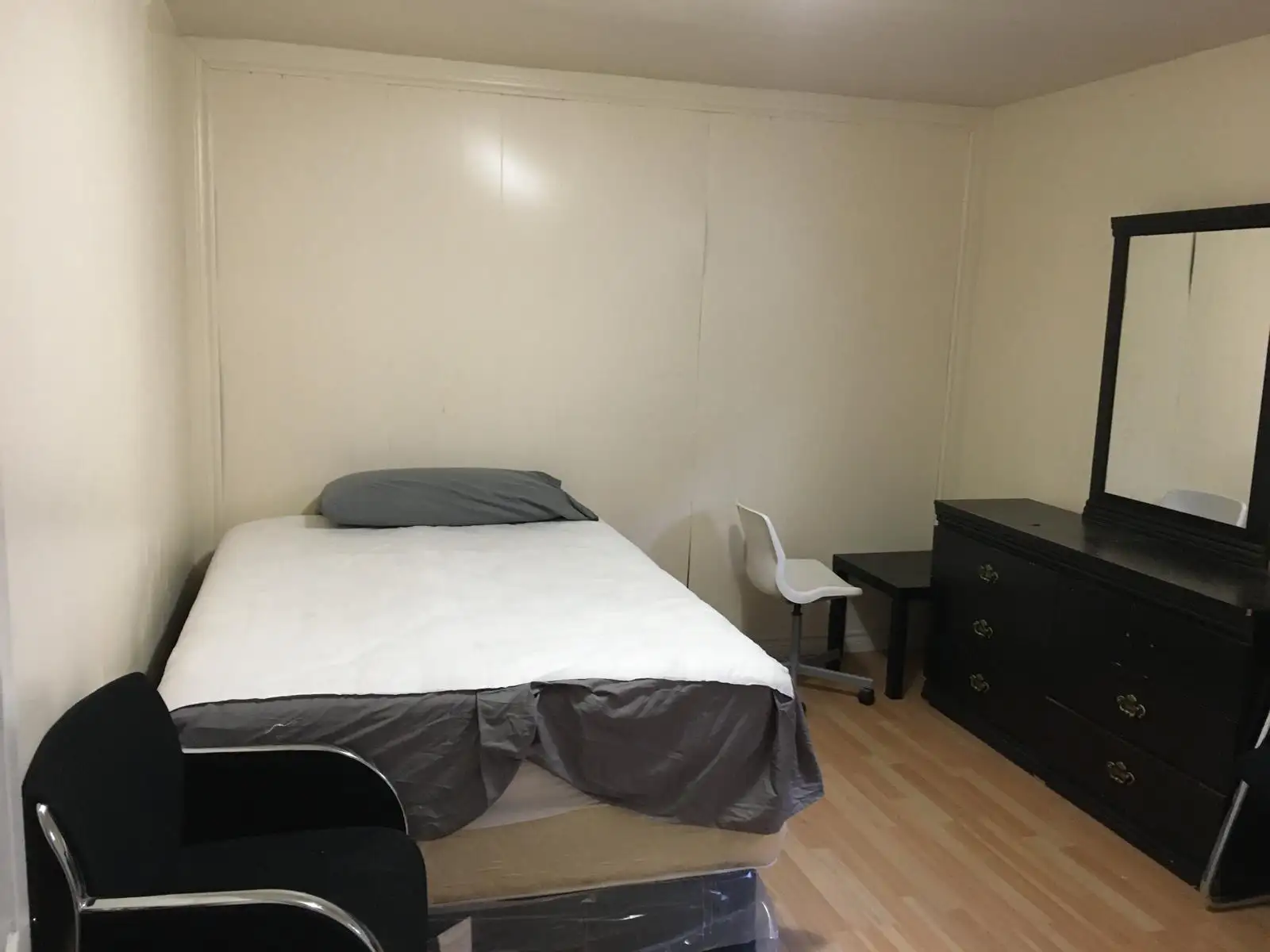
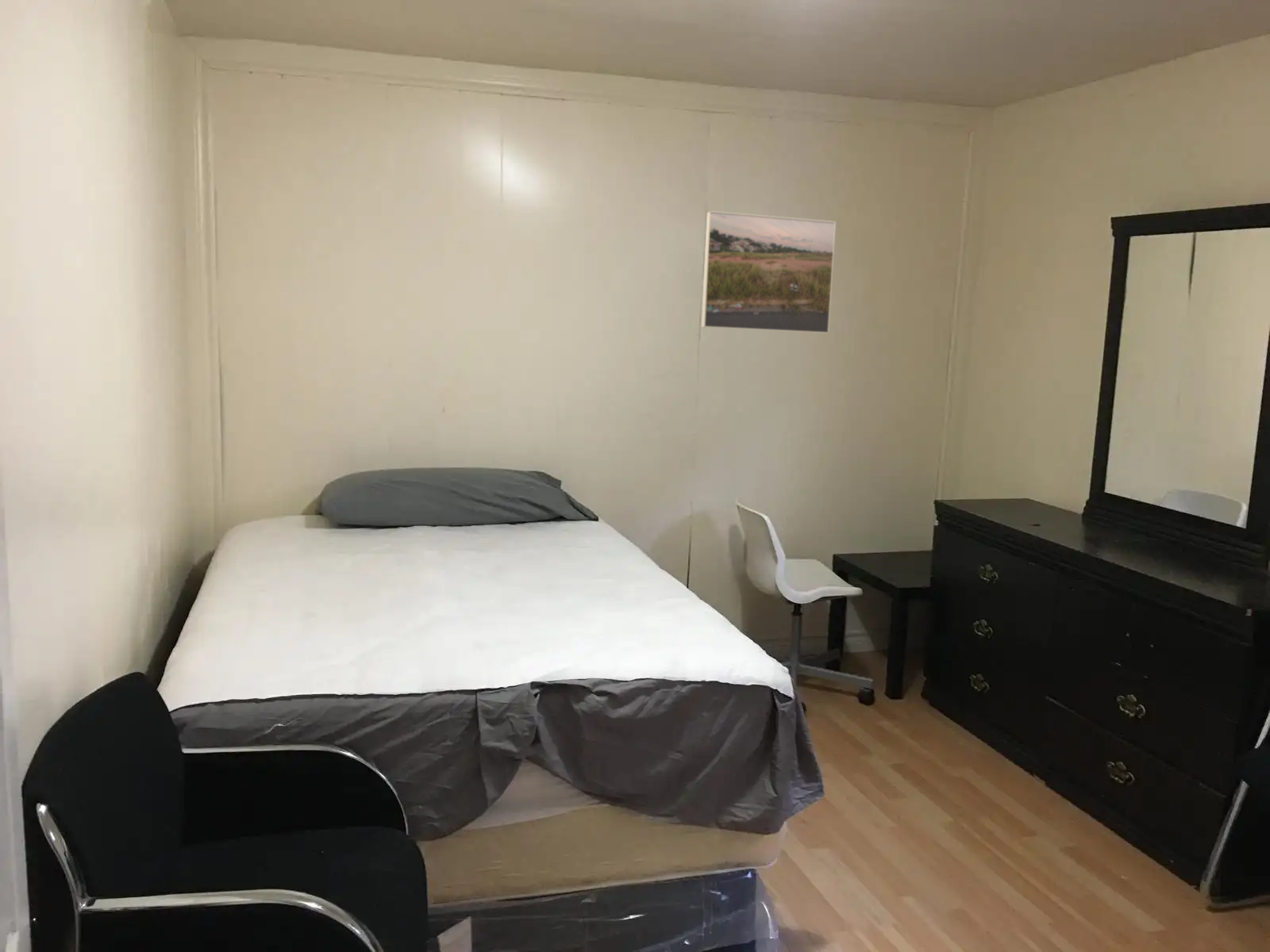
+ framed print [701,210,837,334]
